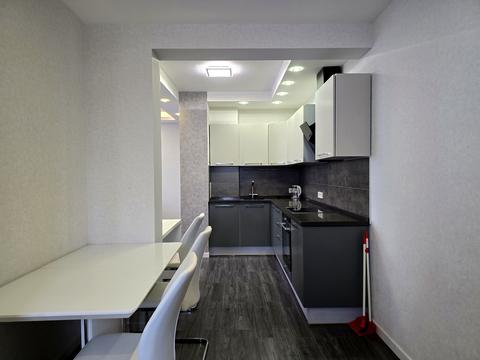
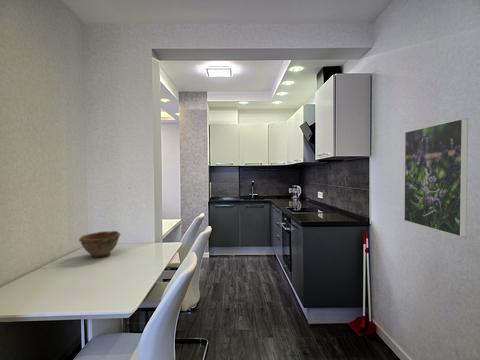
+ bowl [78,230,122,258]
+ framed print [403,117,469,238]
